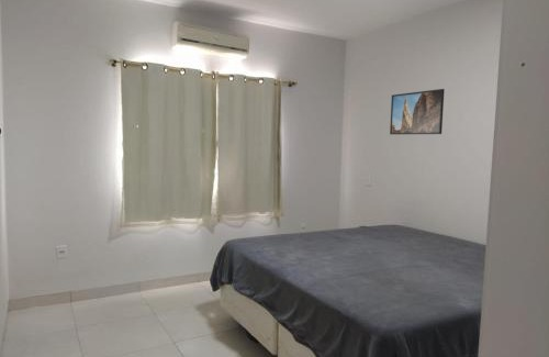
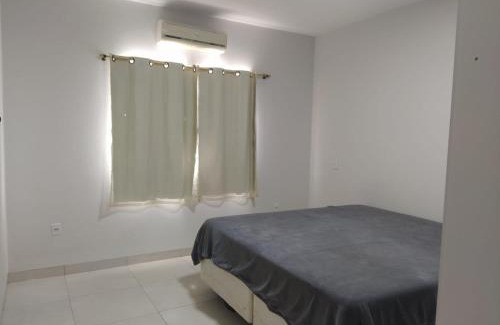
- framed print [389,88,446,135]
